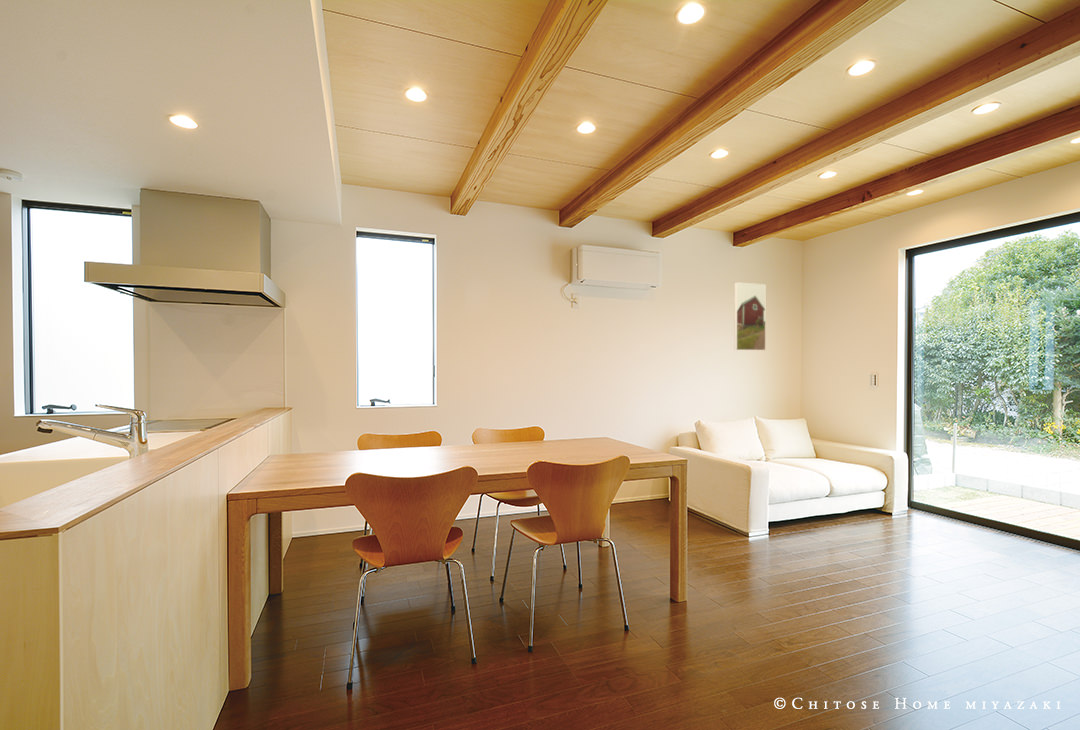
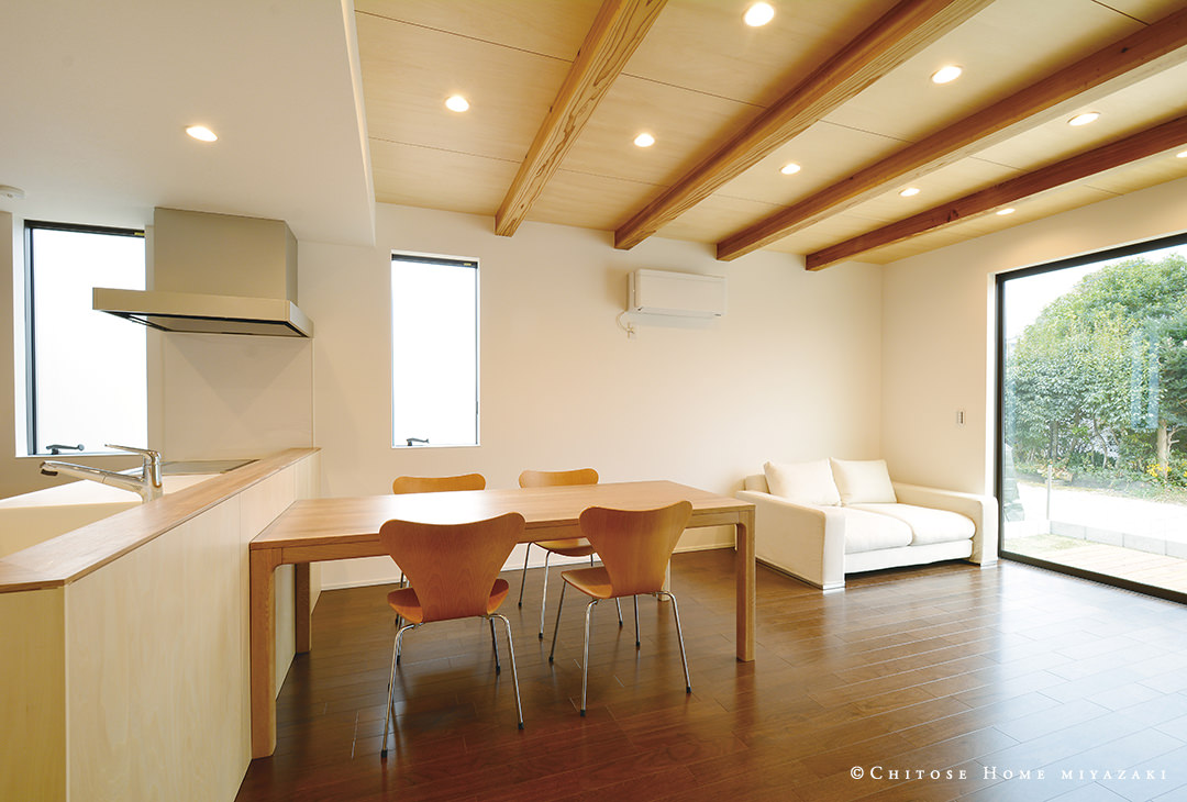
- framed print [733,281,767,351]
